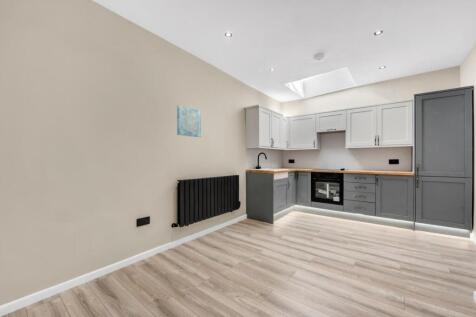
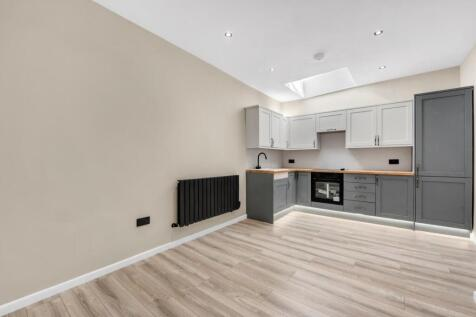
- wall art [176,104,202,138]
